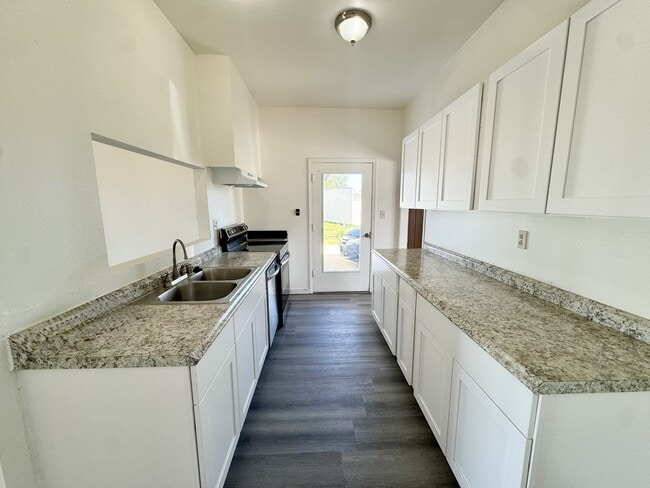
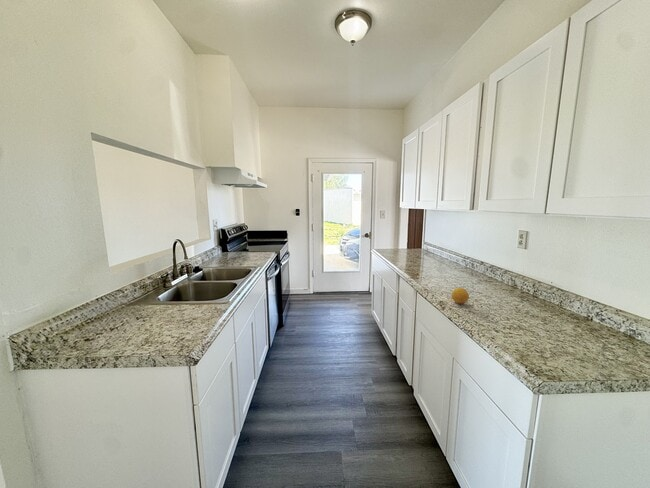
+ fruit [451,287,470,305]
